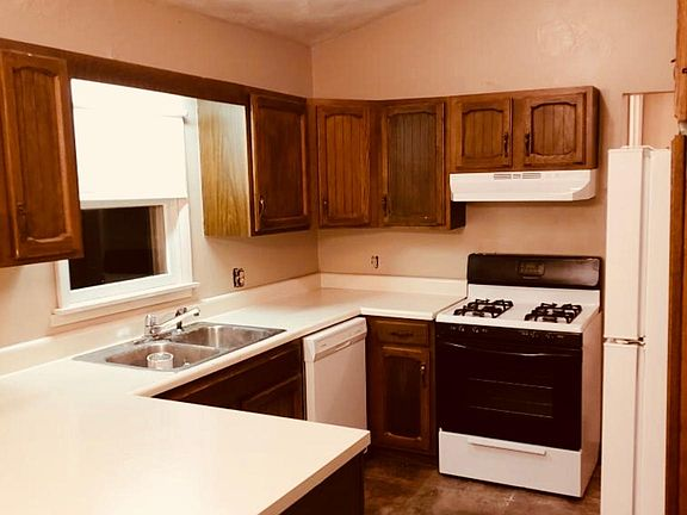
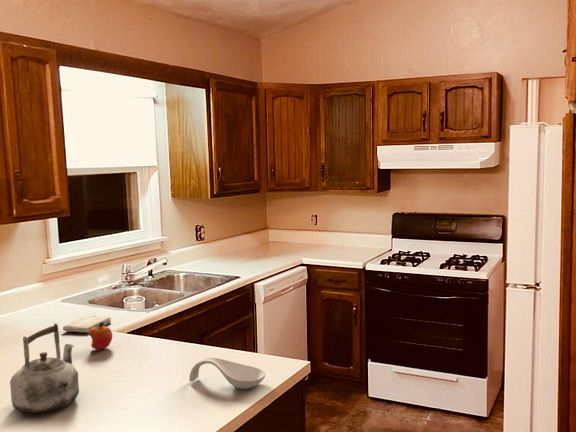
+ spoon rest [188,357,266,390]
+ washcloth [62,315,112,334]
+ kettle [9,322,80,414]
+ fruit [88,322,113,351]
